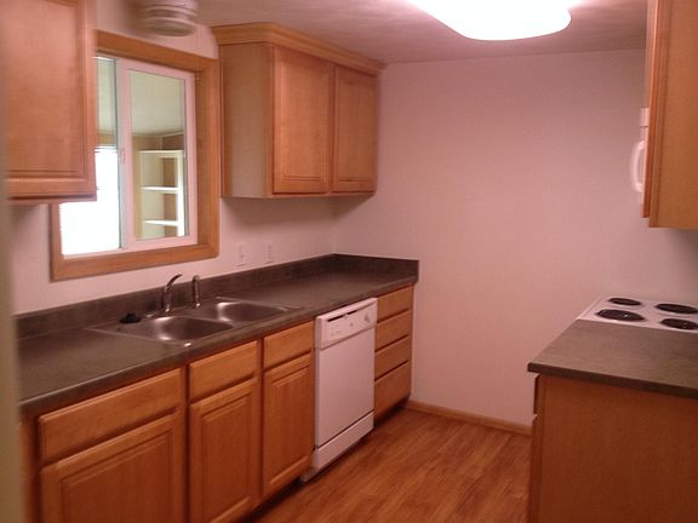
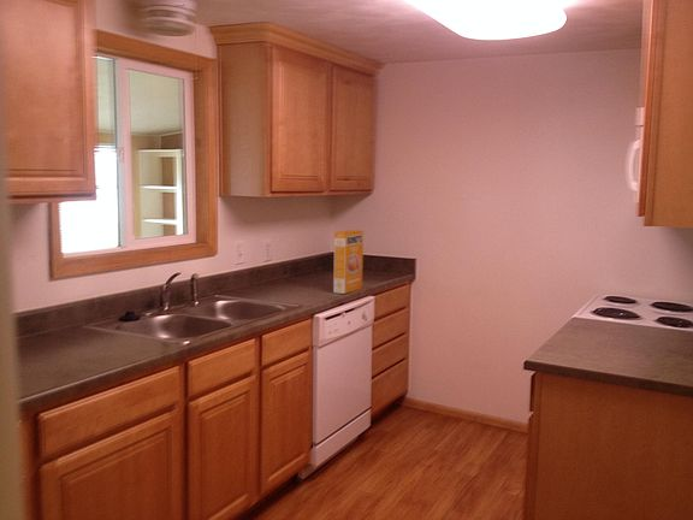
+ cereal box [332,229,365,295]
